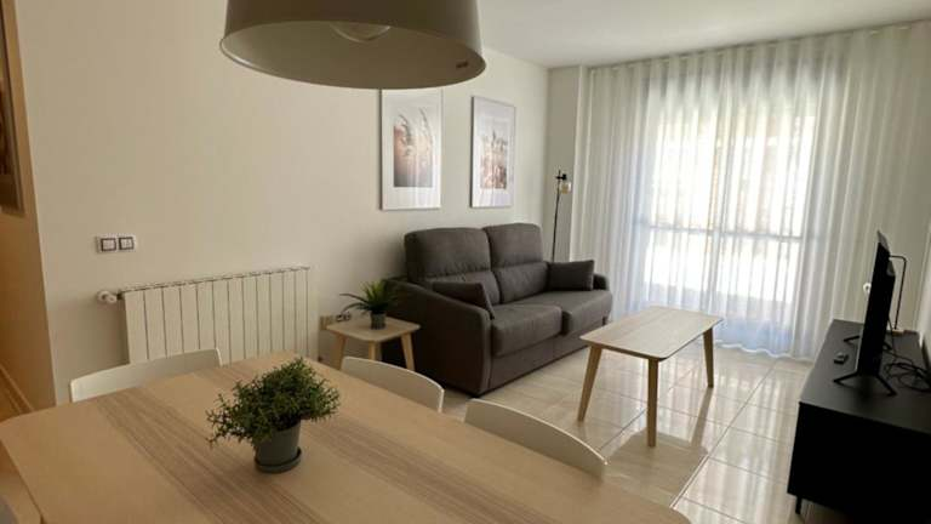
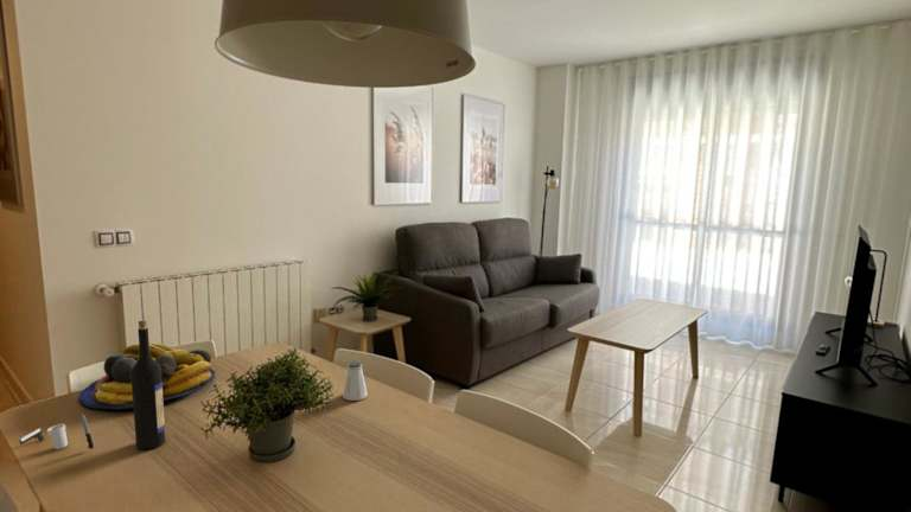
+ wine bottle [130,319,166,450]
+ fruit bowl [77,343,216,411]
+ cup [18,412,95,450]
+ saltshaker [342,360,369,402]
